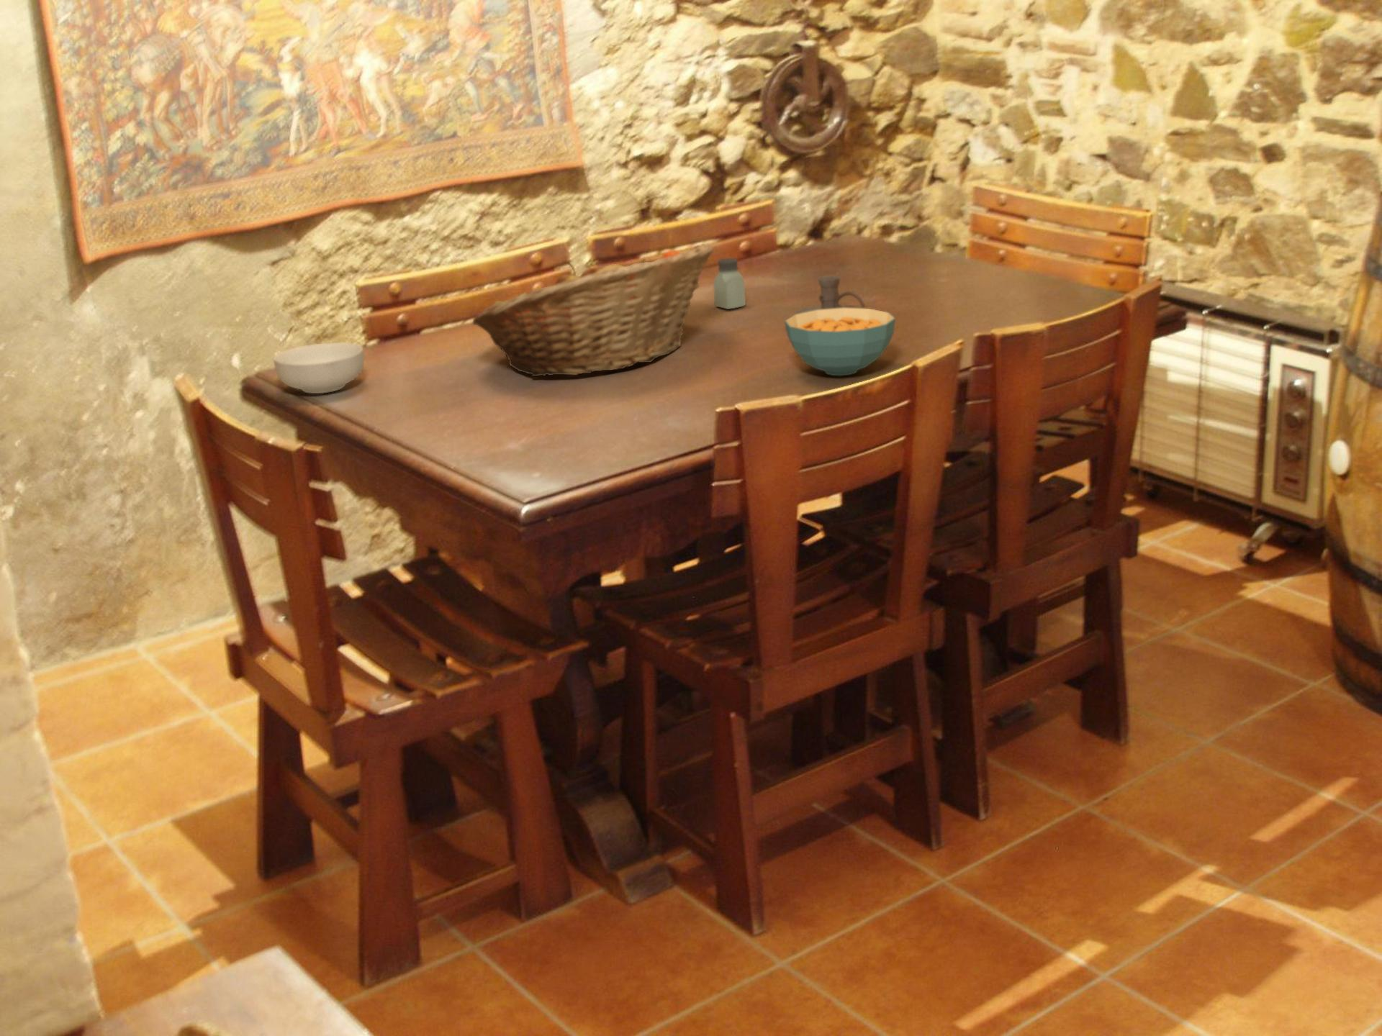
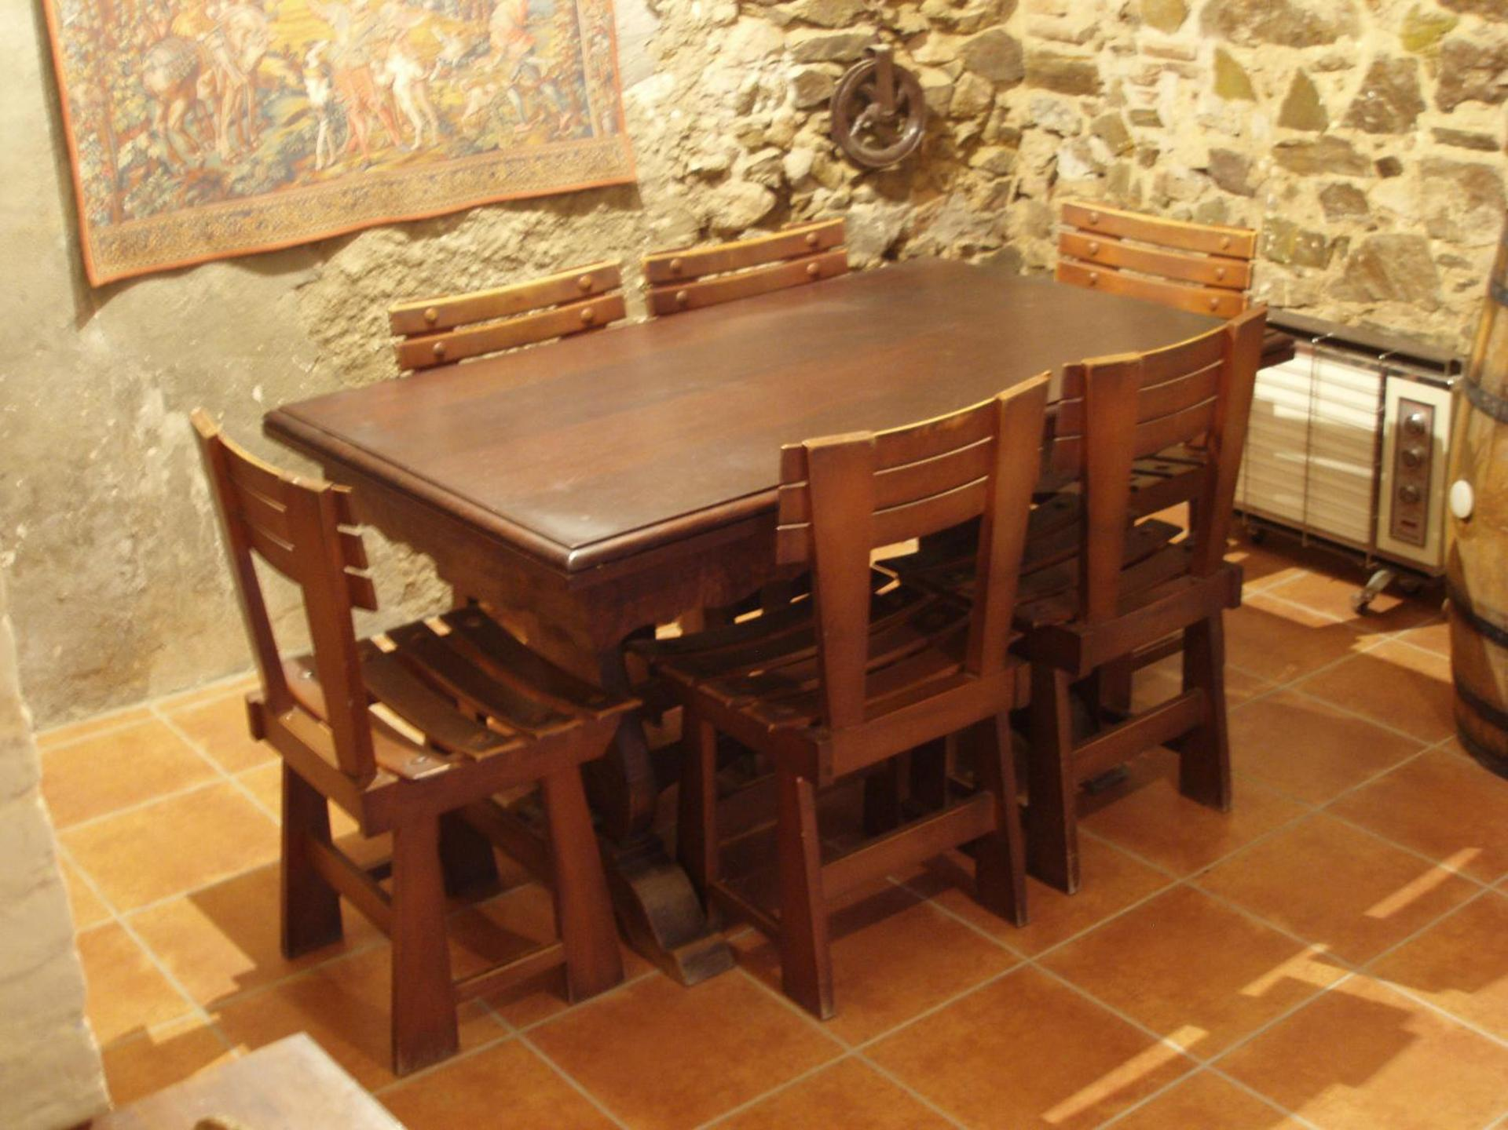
- cereal bowl [783,308,897,377]
- fruit basket [471,243,714,377]
- candle holder [793,275,866,316]
- saltshaker [713,258,746,310]
- cereal bowl [273,342,365,394]
